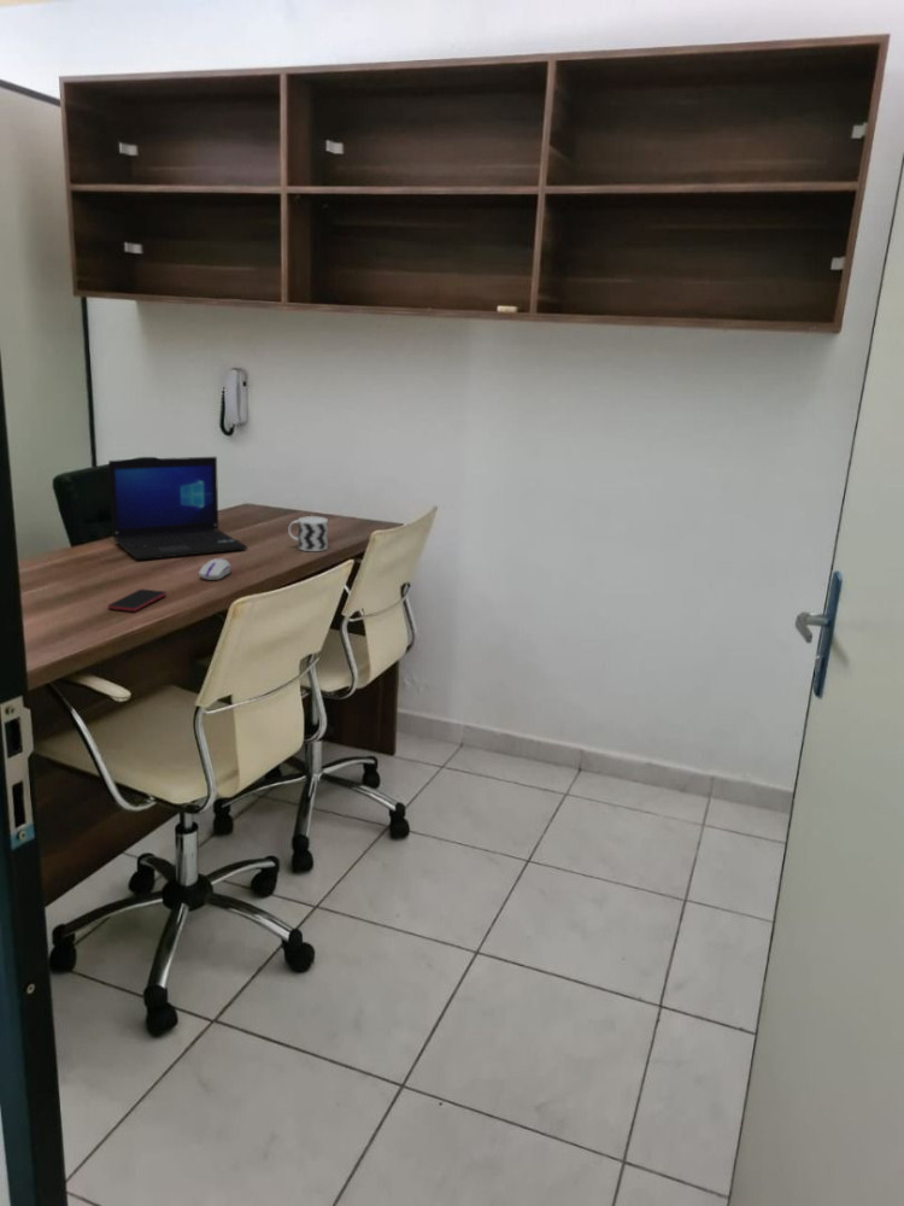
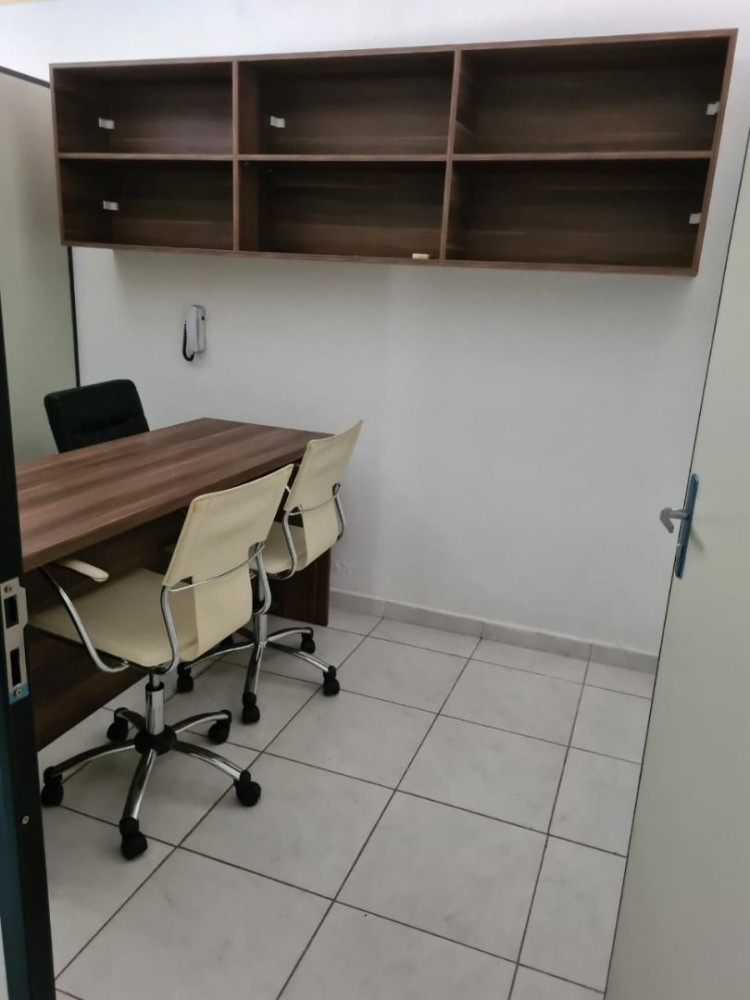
- cup [287,515,329,552]
- computer mouse [198,558,231,581]
- laptop [107,456,248,561]
- smartphone [106,587,168,613]
